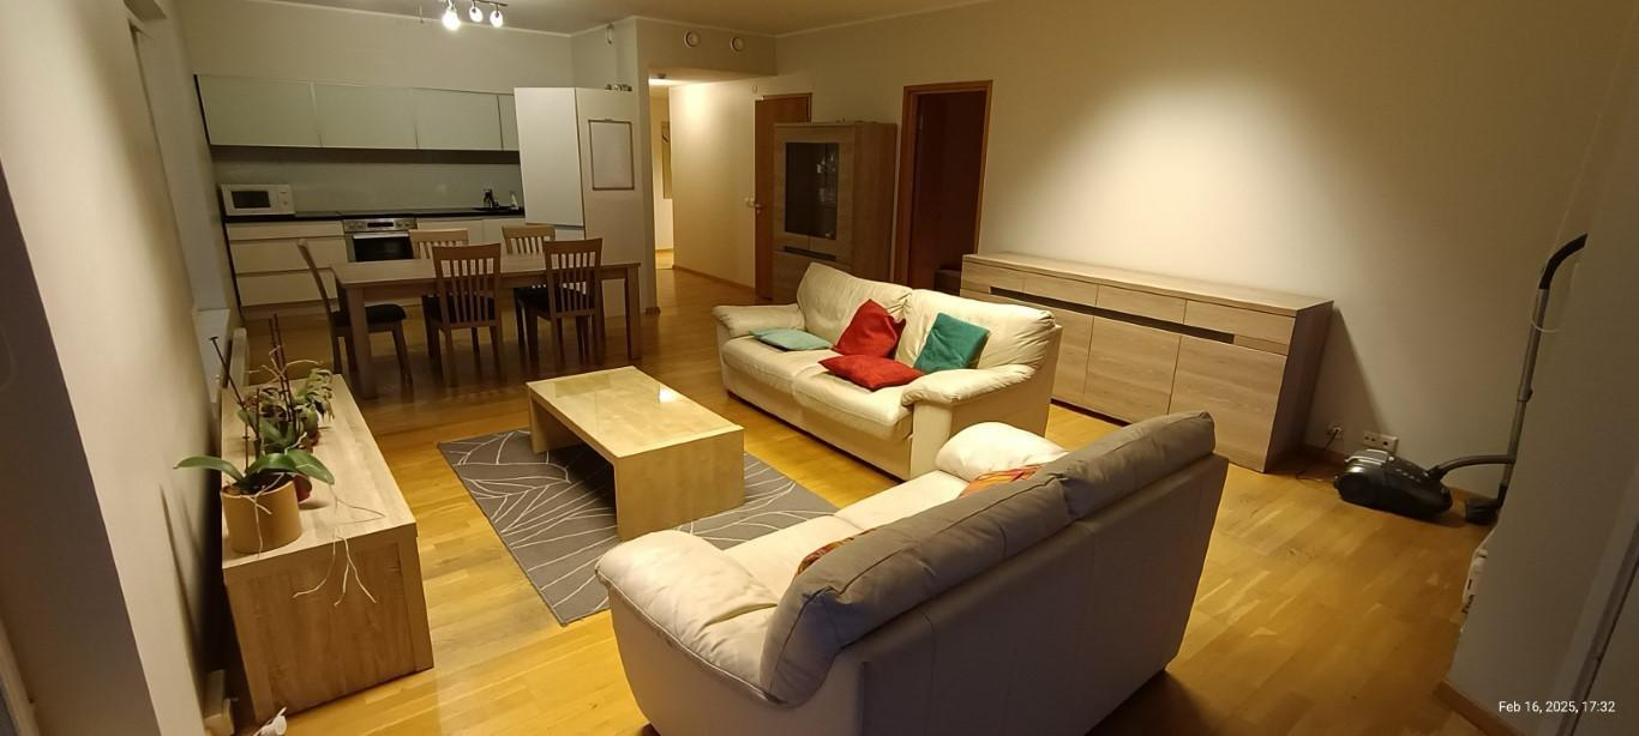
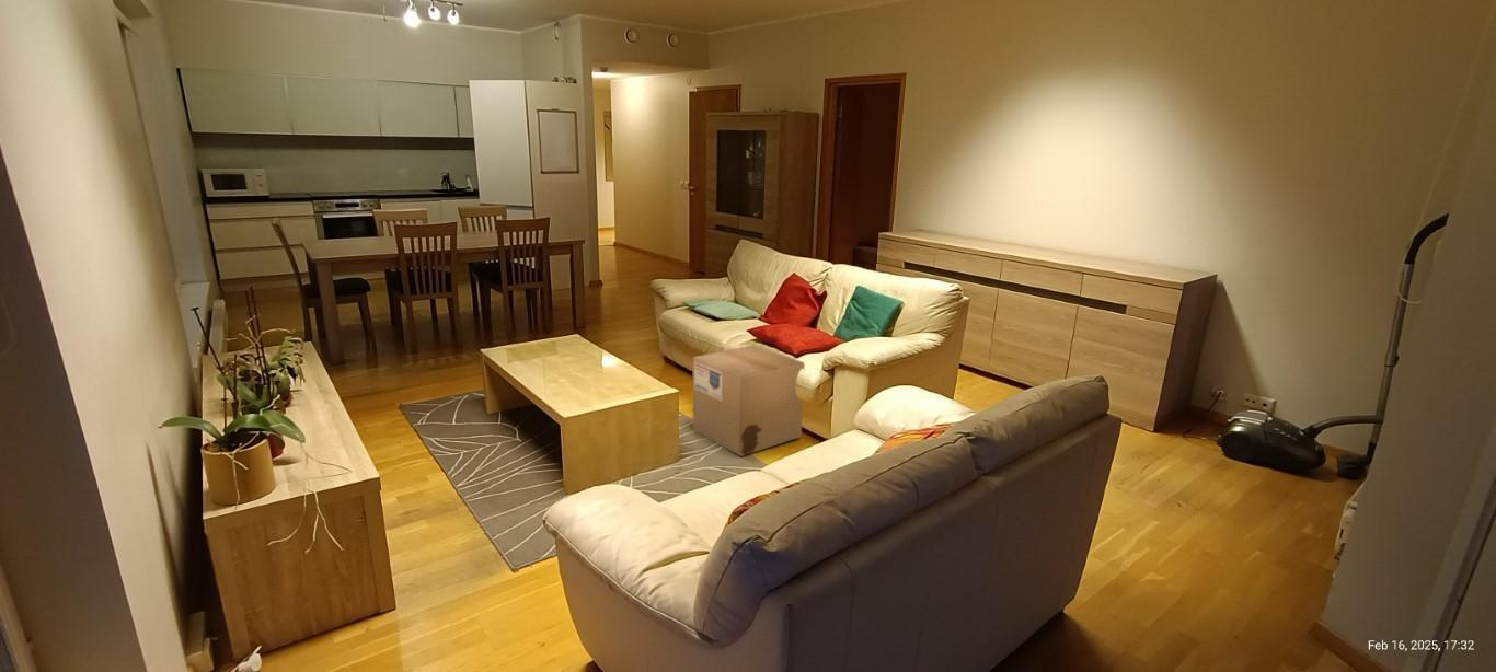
+ cardboard box [692,344,806,457]
